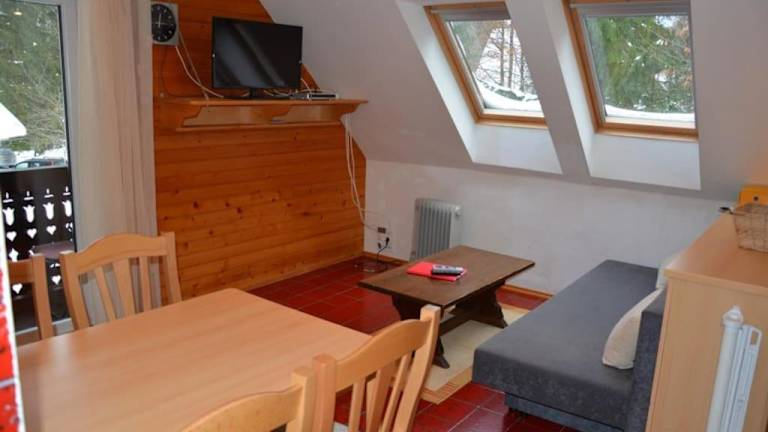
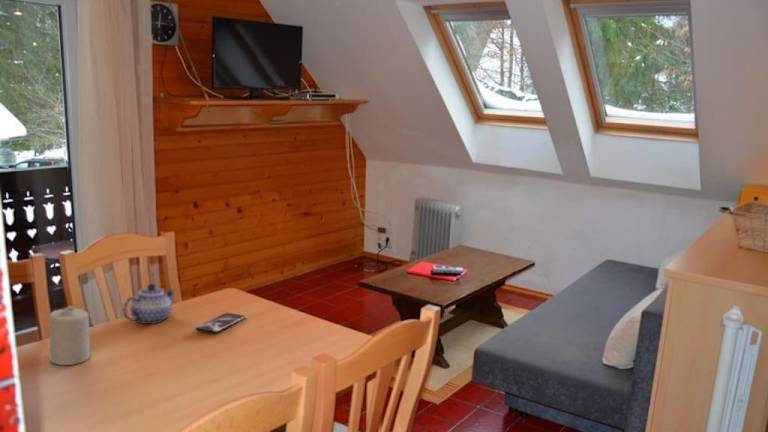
+ smartphone [195,312,247,334]
+ candle [48,305,91,366]
+ teapot [122,282,176,325]
